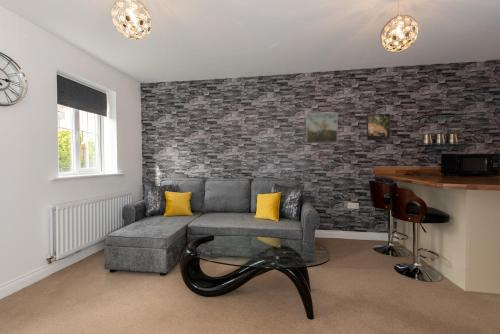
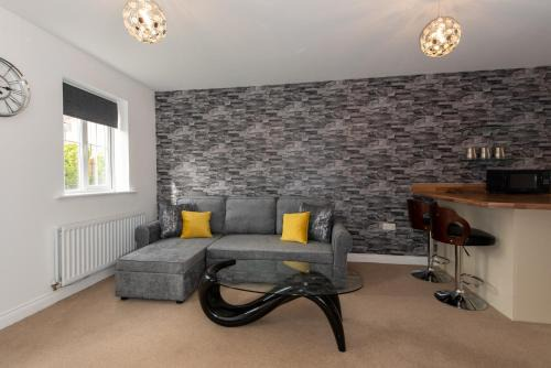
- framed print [305,111,339,145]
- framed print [366,113,391,141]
